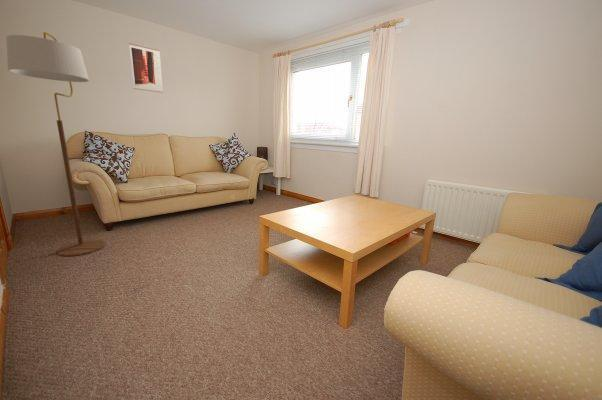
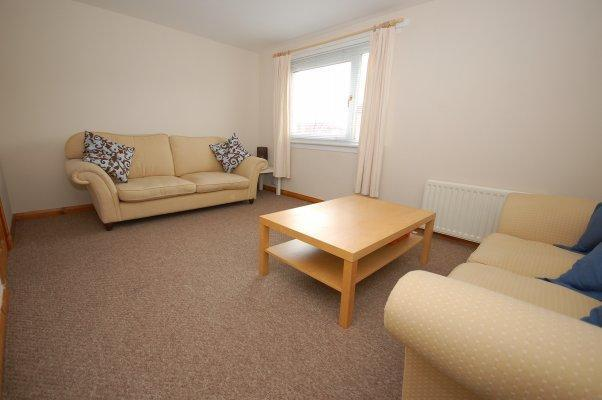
- wall art [128,42,164,94]
- floor lamp [5,31,106,257]
